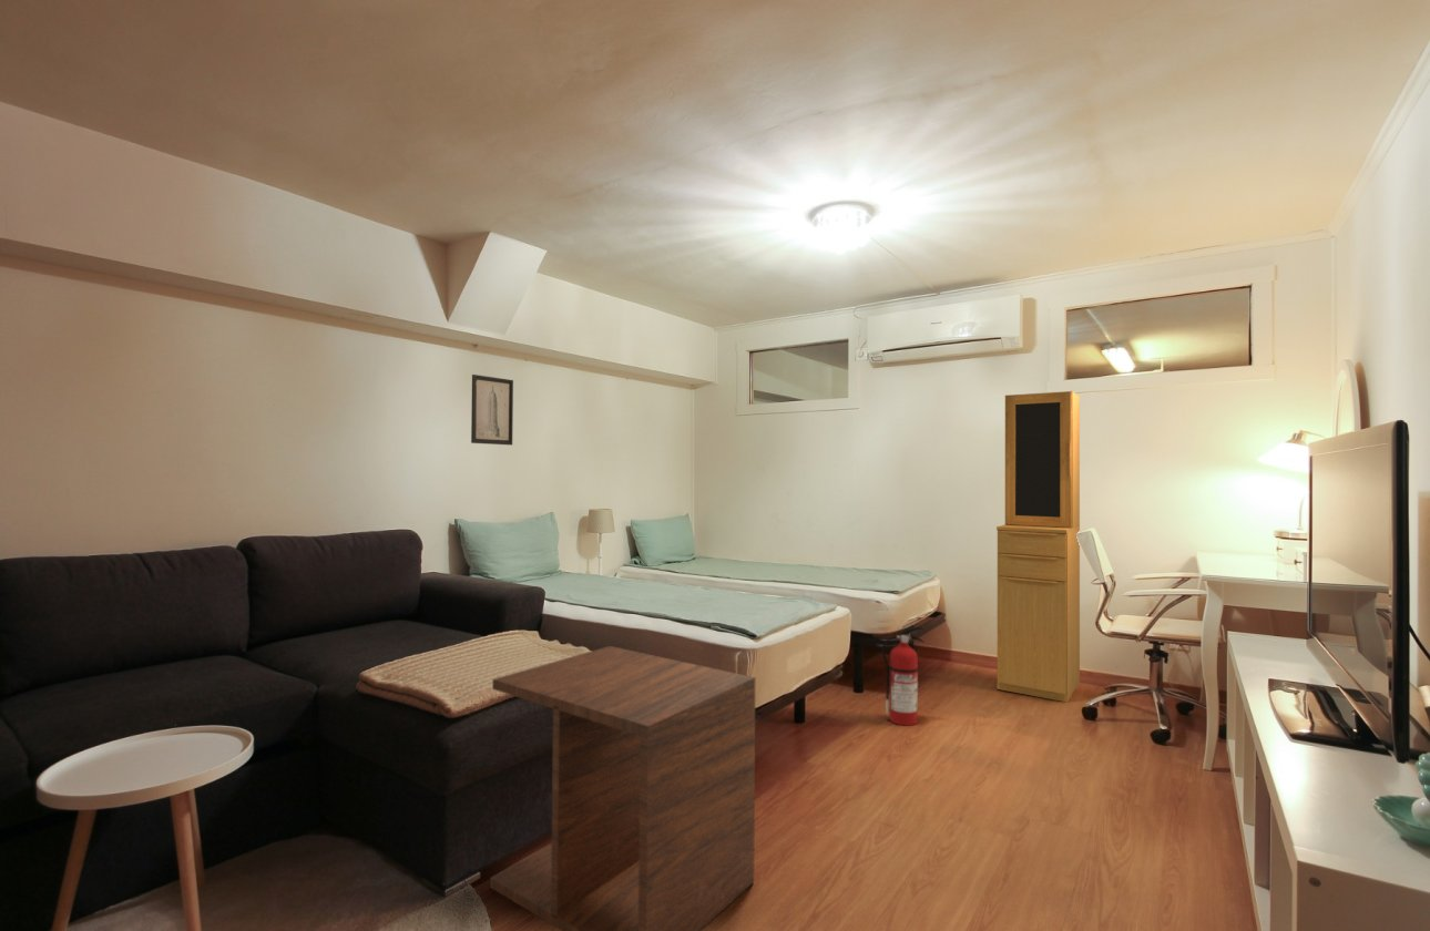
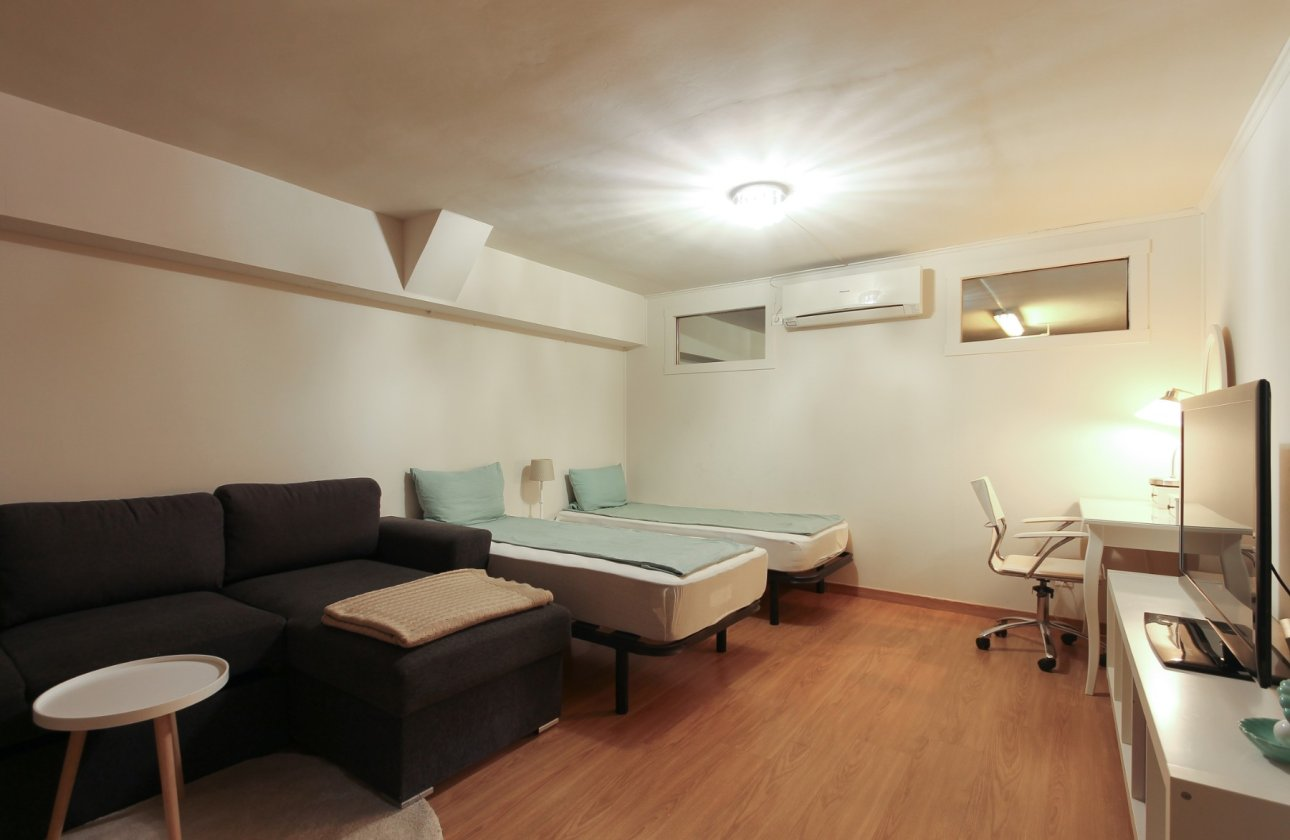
- wall art [470,374,514,447]
- cupboard [995,390,1081,703]
- fire extinguisher [881,625,926,727]
- side table [489,645,756,931]
